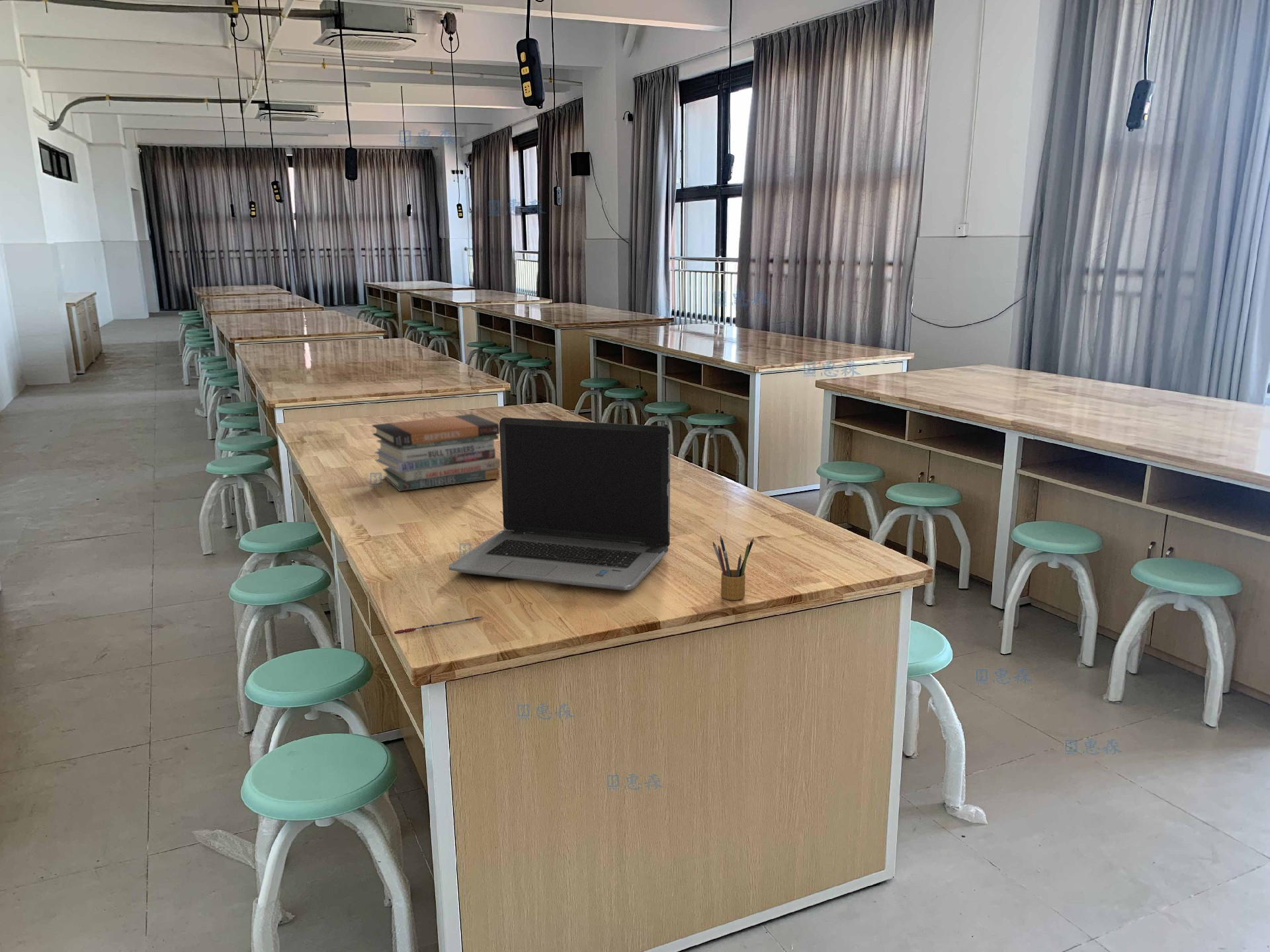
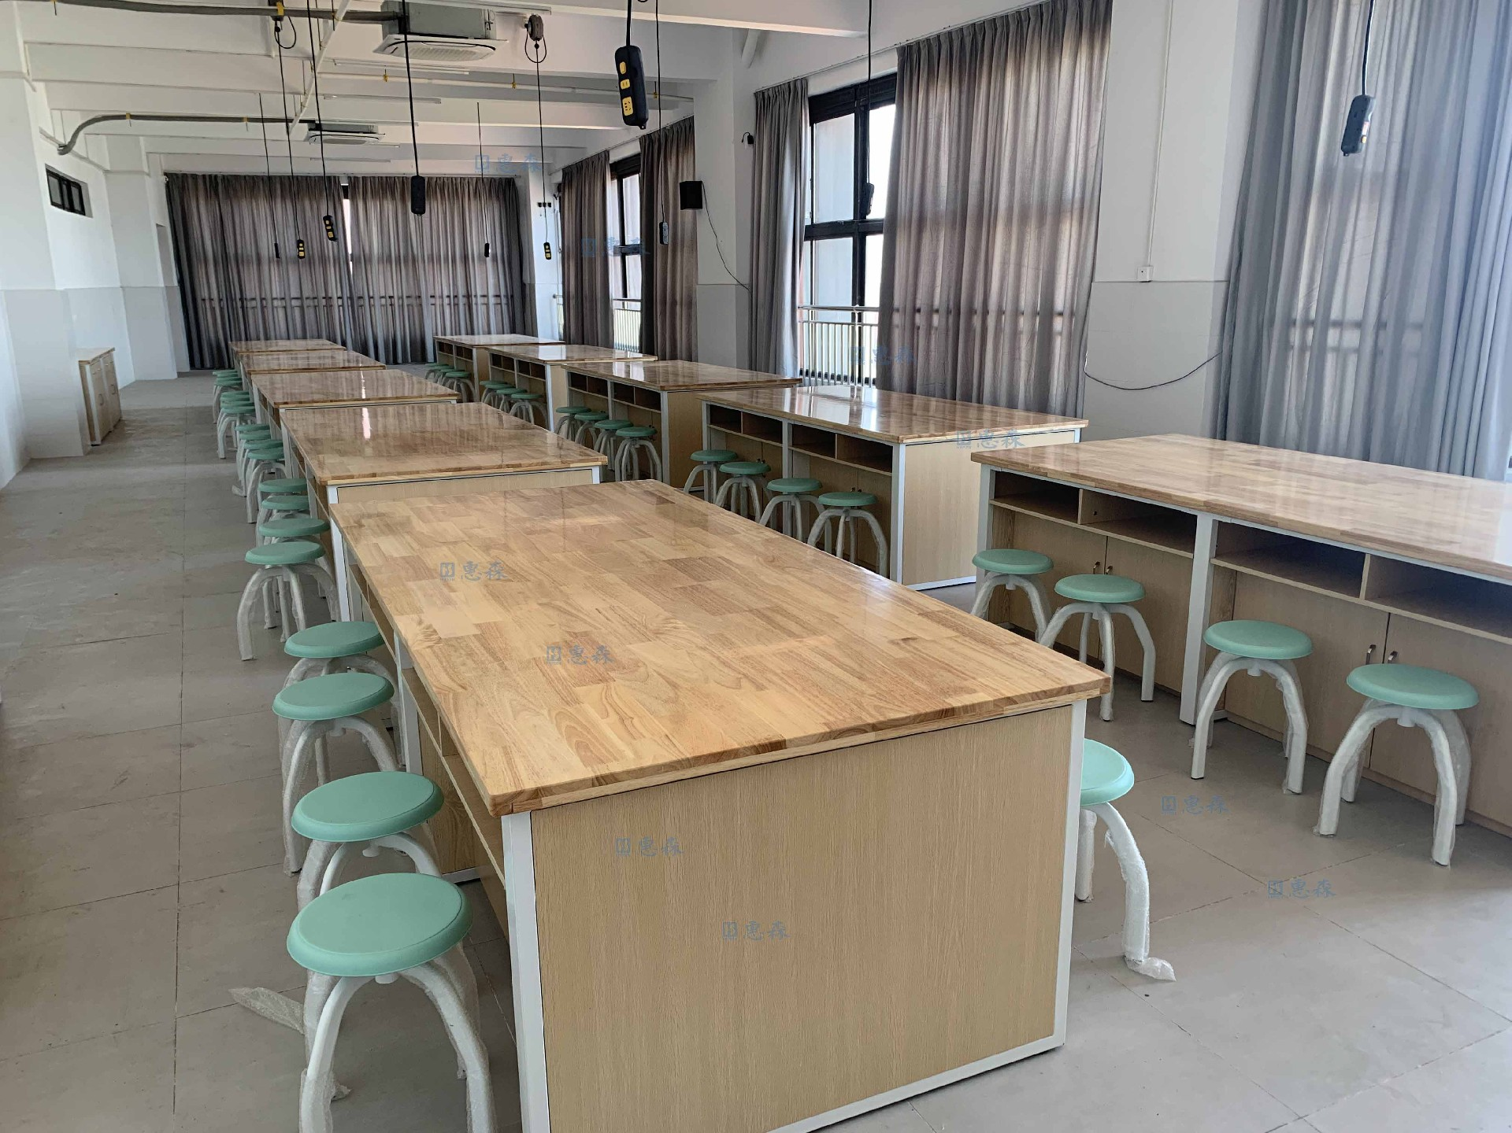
- book stack [372,413,501,492]
- laptop computer [448,417,671,591]
- pencil box [712,535,754,601]
- pen [394,616,484,635]
